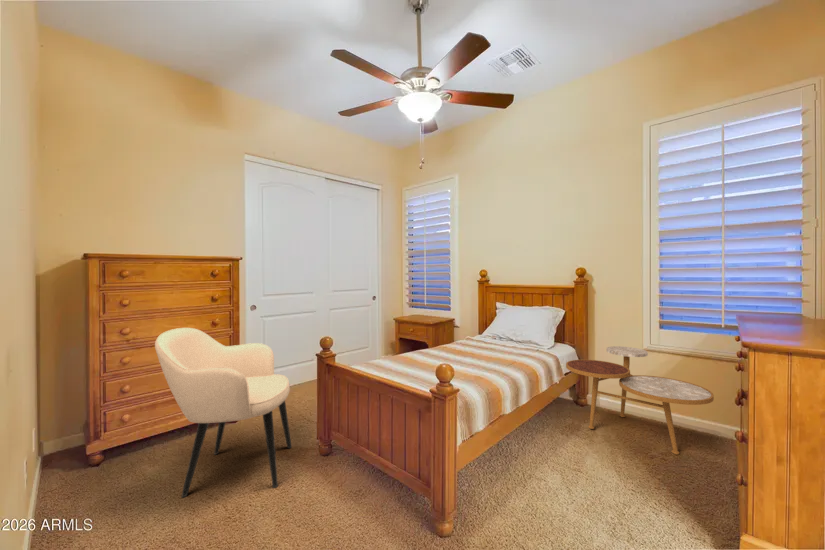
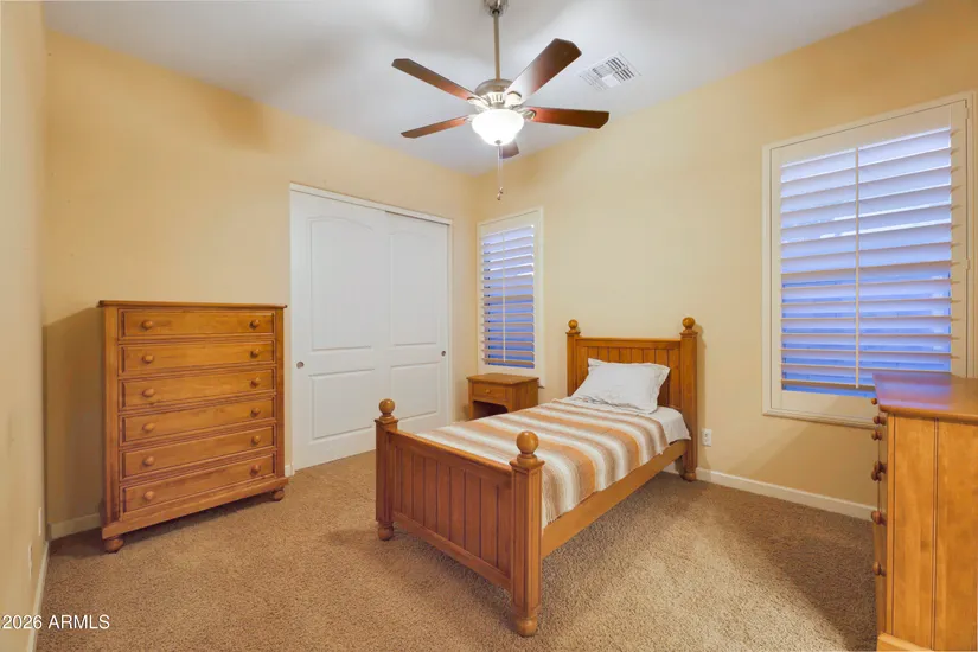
- armchair [154,327,293,498]
- side table [565,345,715,455]
